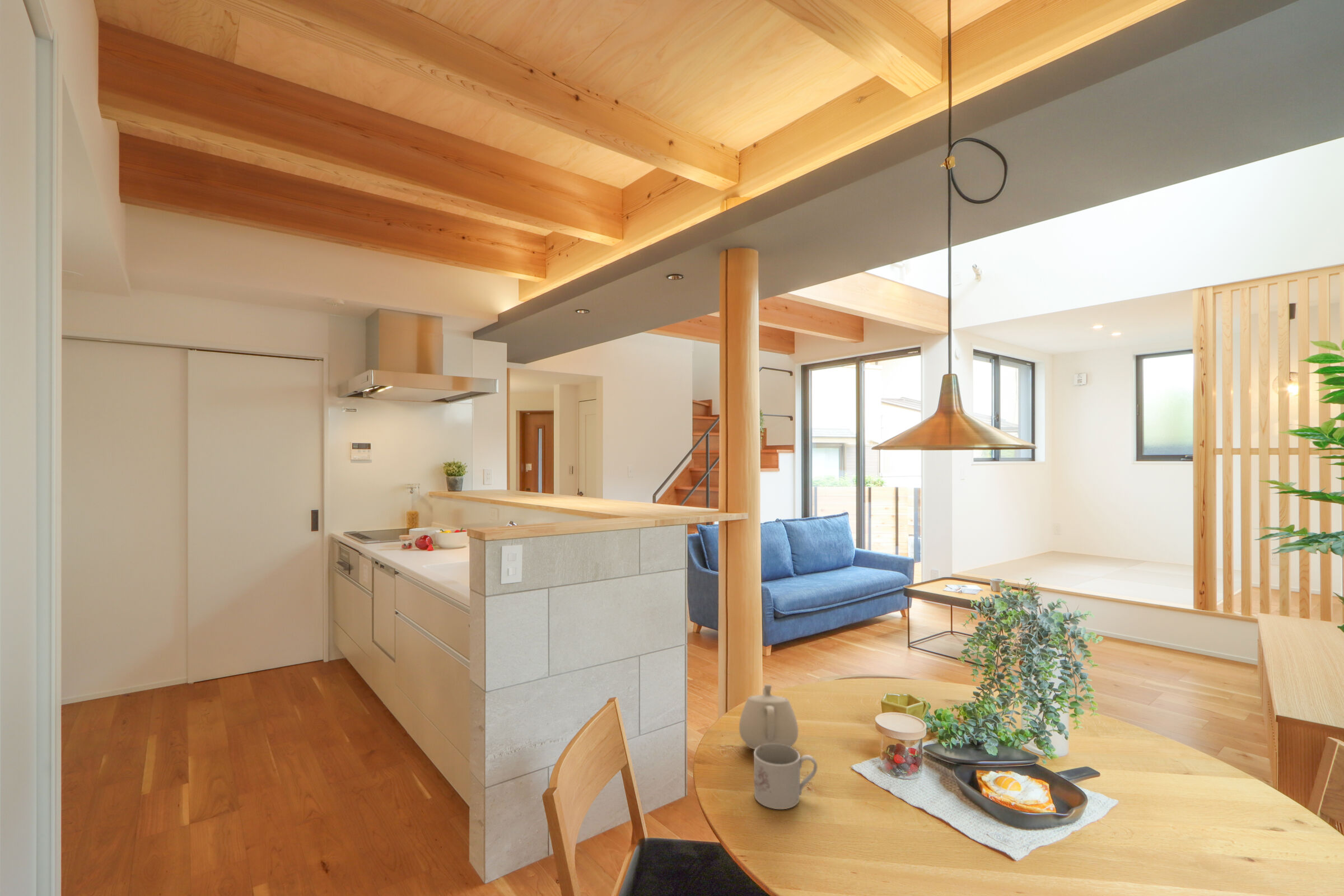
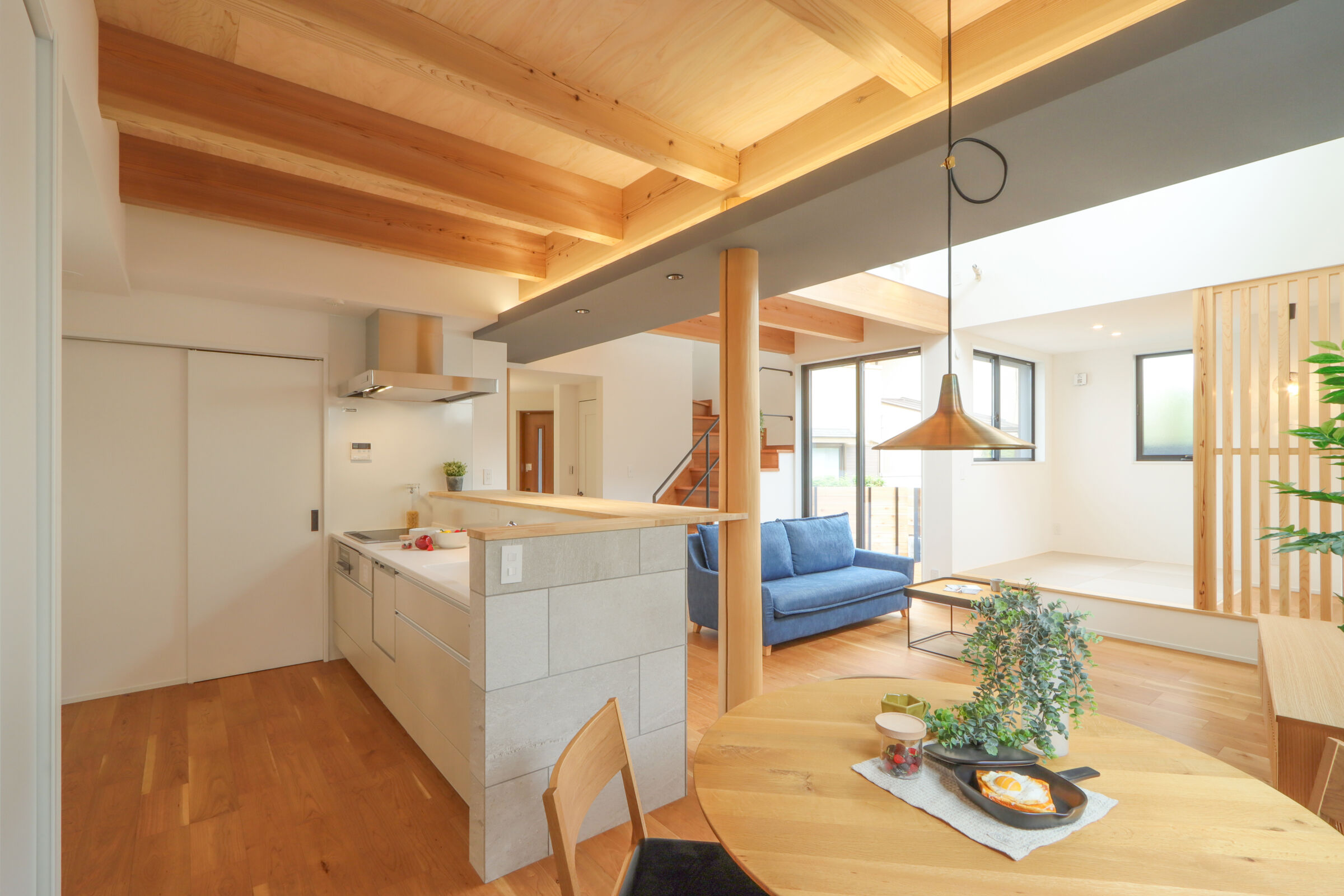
- teapot [739,684,799,750]
- mug [753,744,818,810]
